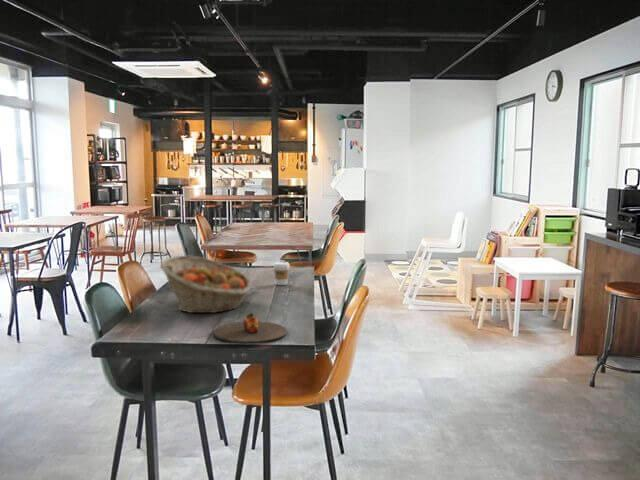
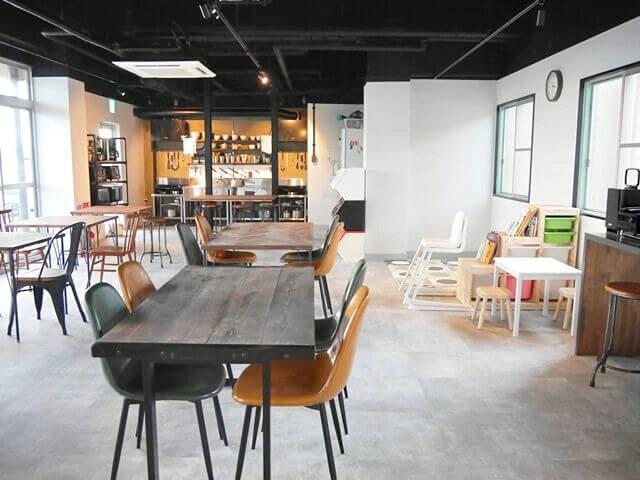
- plate [212,311,288,344]
- fruit basket [159,254,253,314]
- coffee cup [272,261,291,286]
